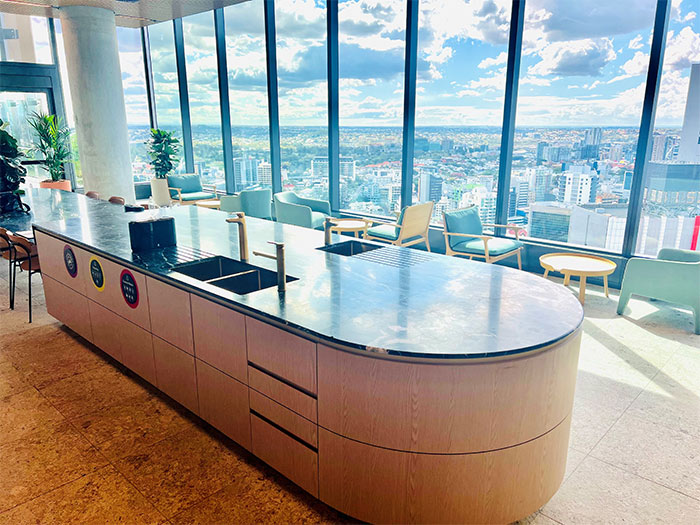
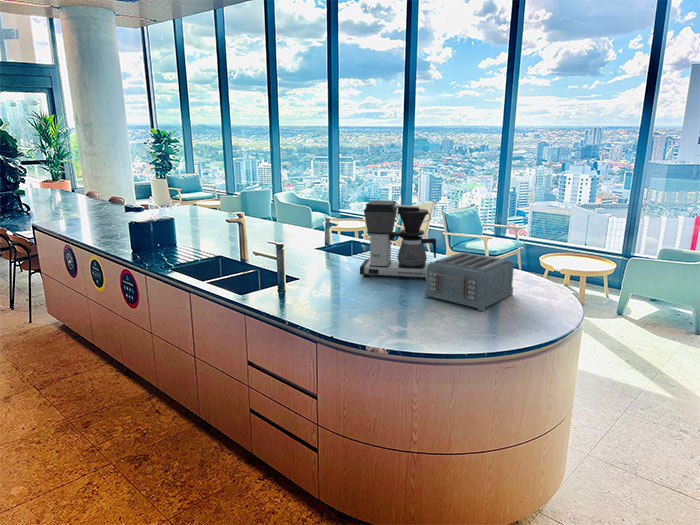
+ coffee maker [359,199,437,281]
+ toaster [423,251,515,312]
